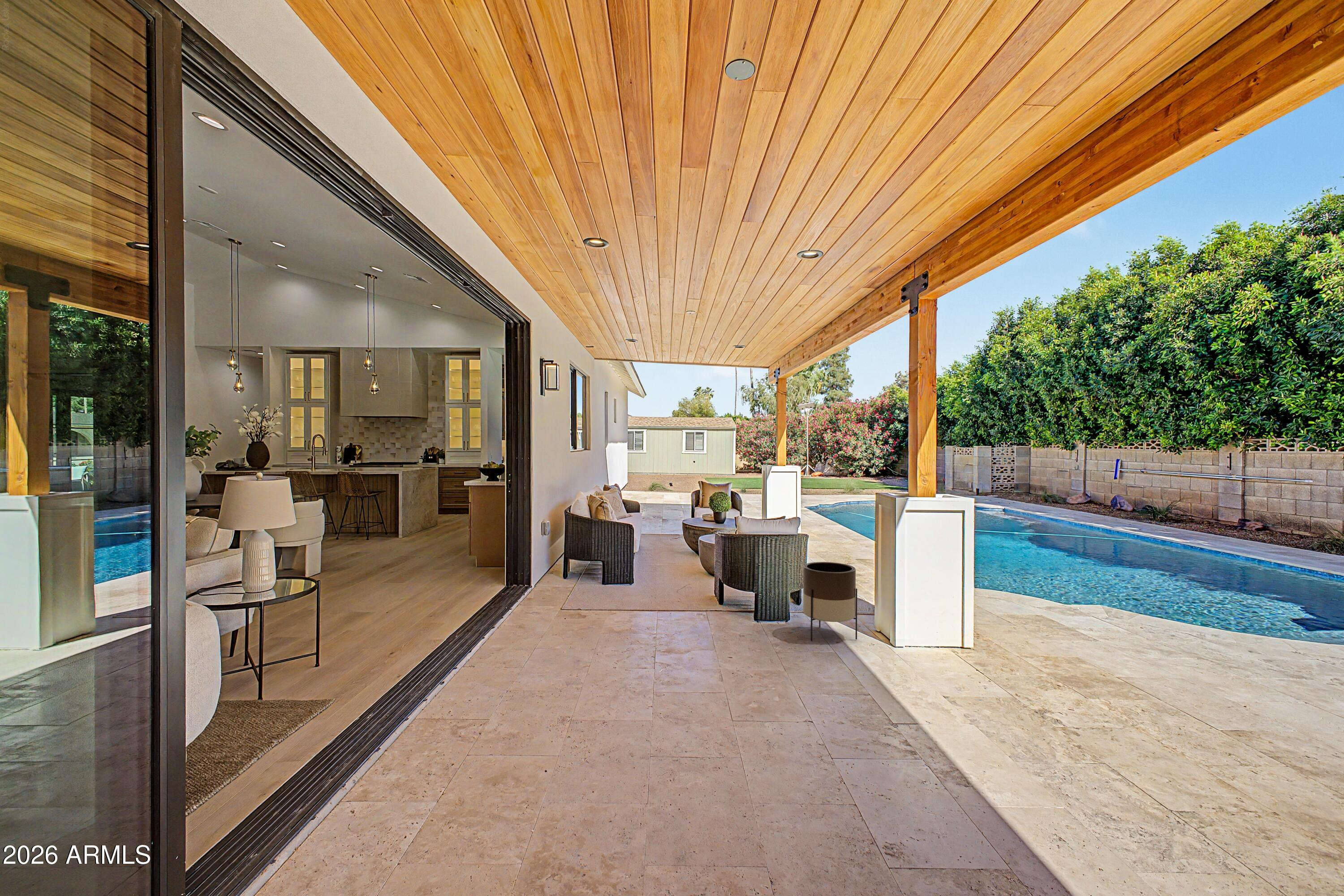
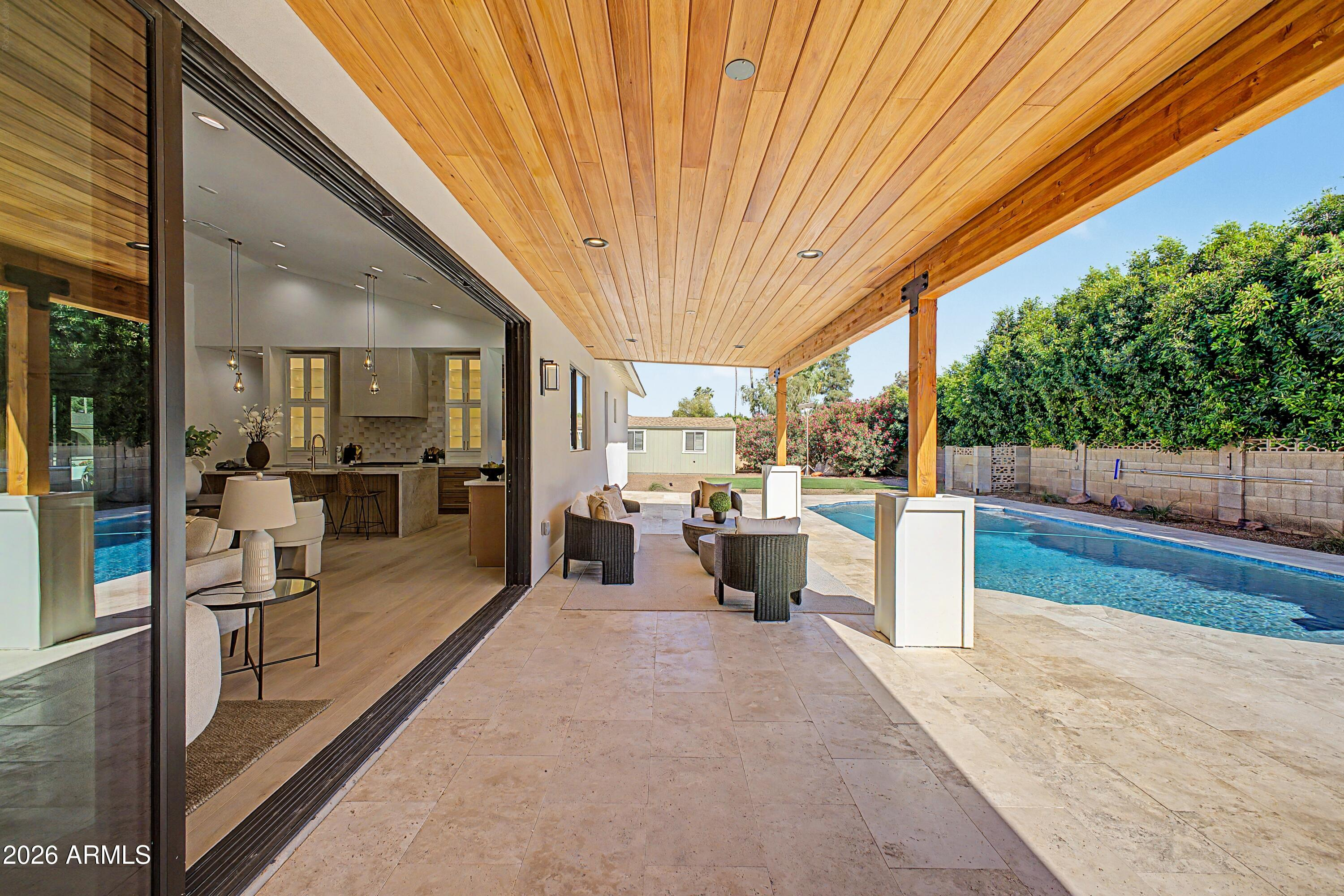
- planter [802,561,857,642]
